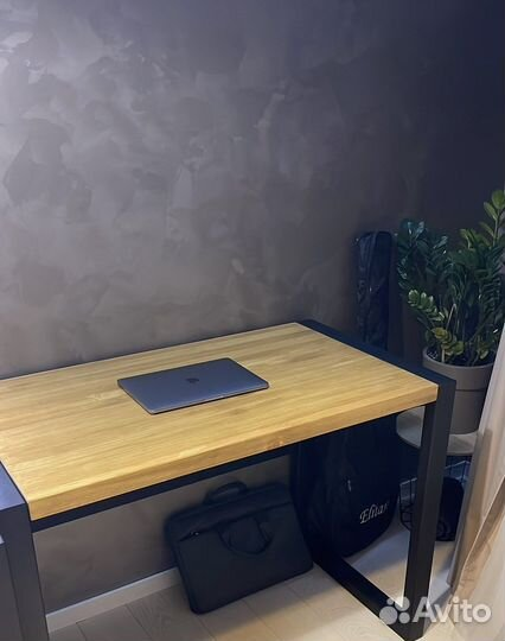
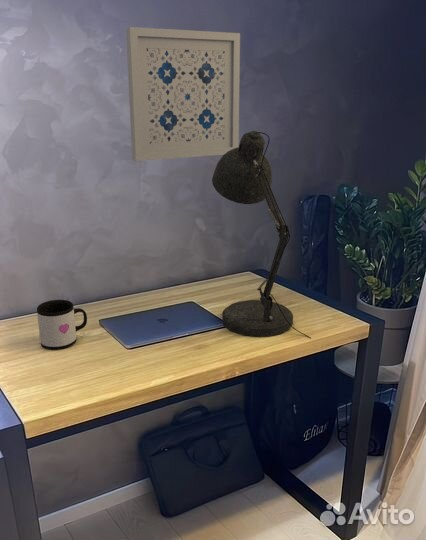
+ wall art [125,26,241,162]
+ mug [36,299,88,351]
+ desk lamp [211,130,312,339]
